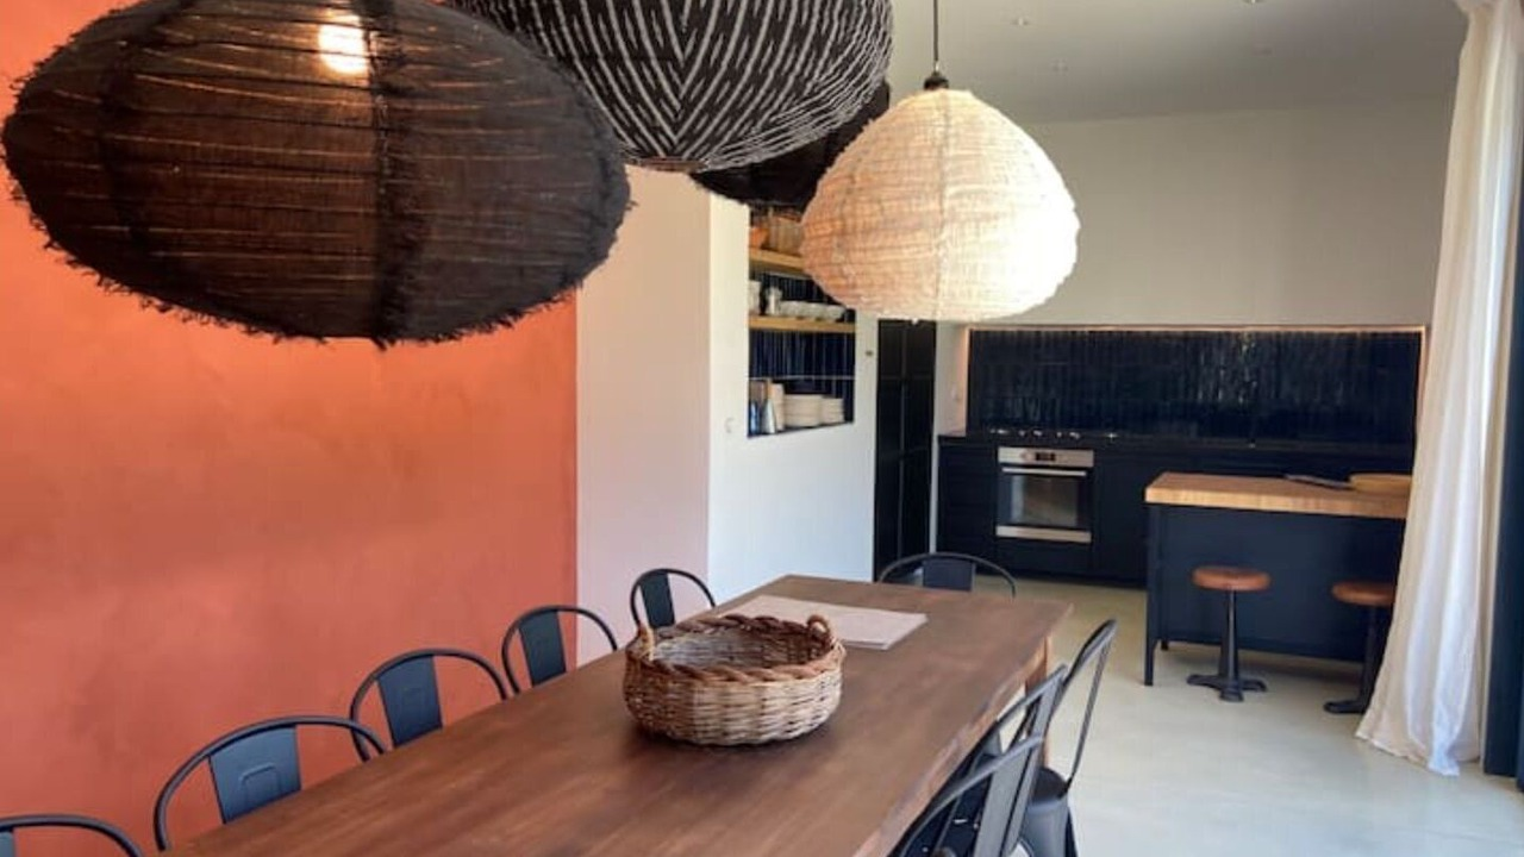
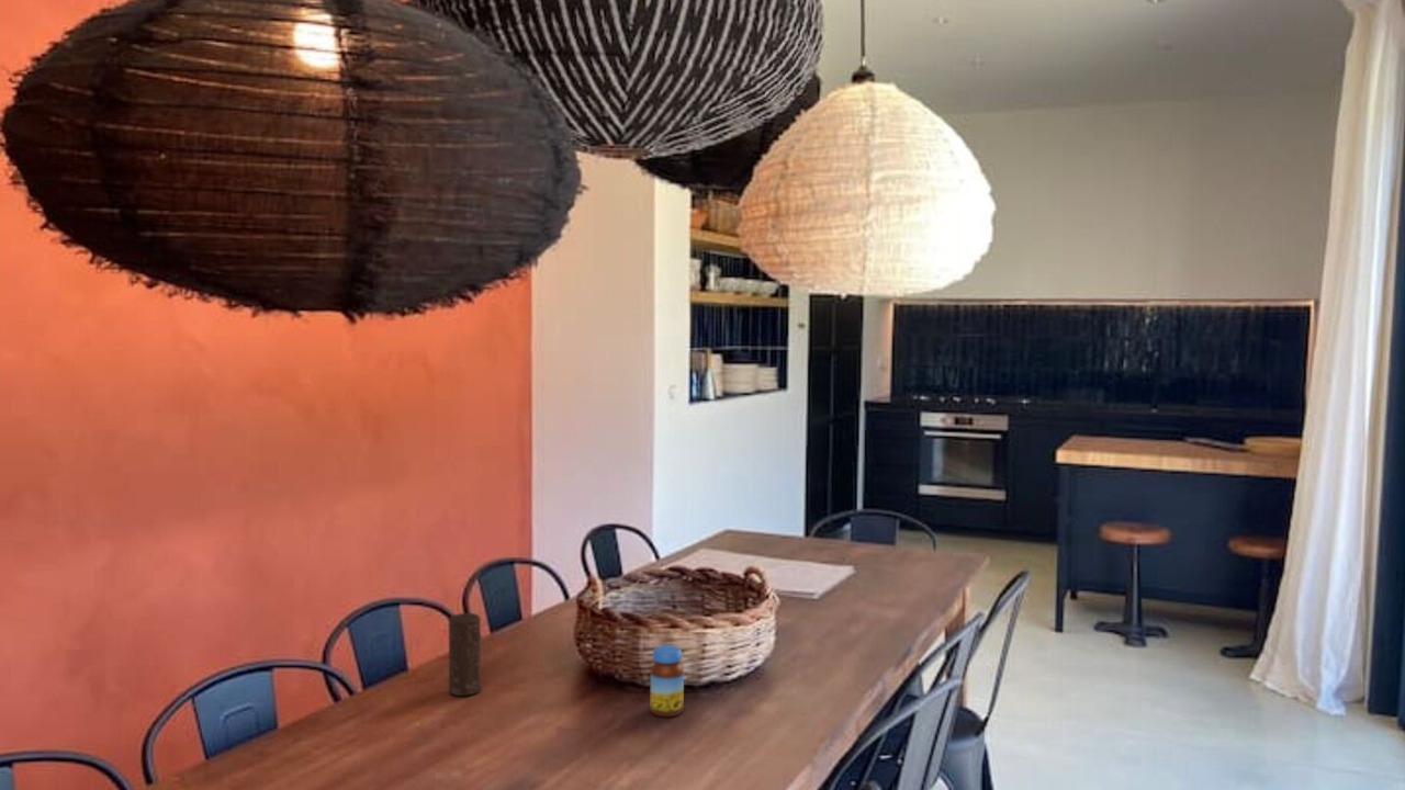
+ jar [649,644,685,718]
+ candle [448,612,482,697]
